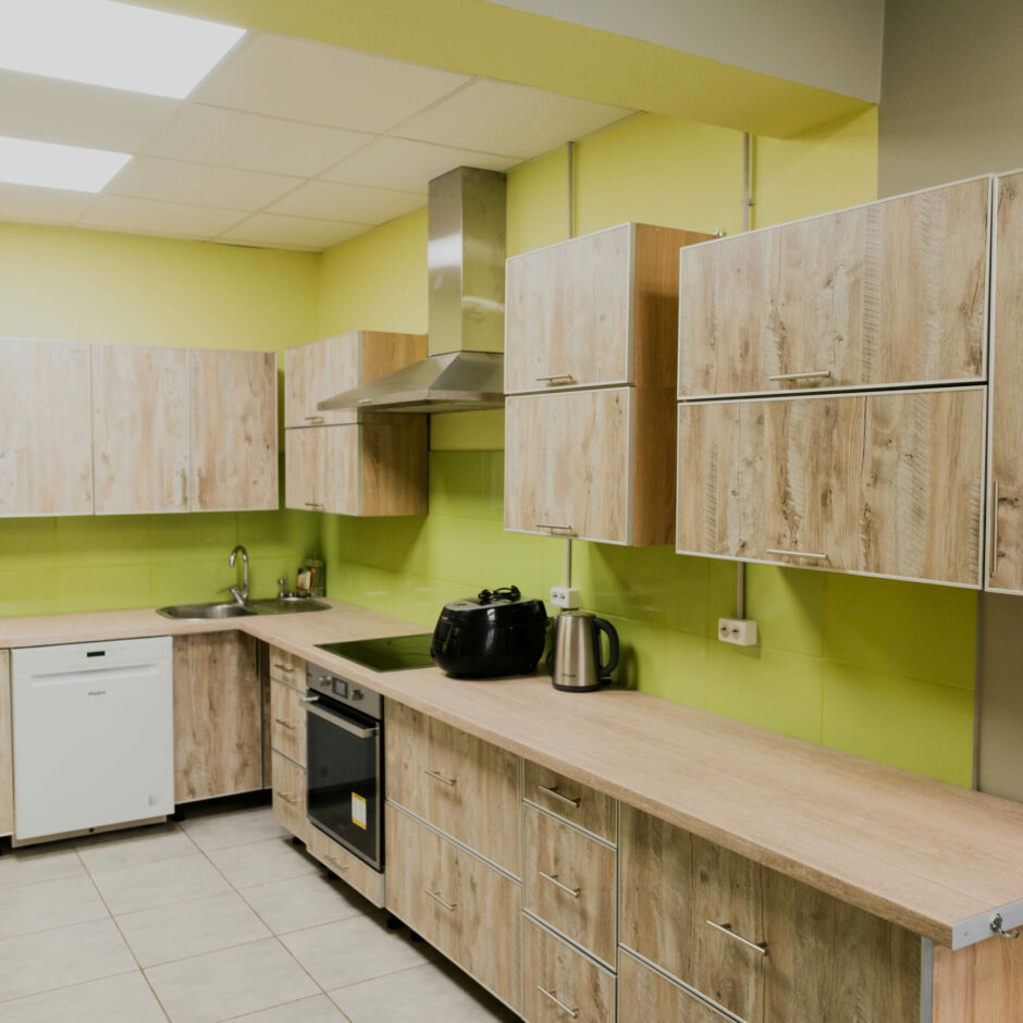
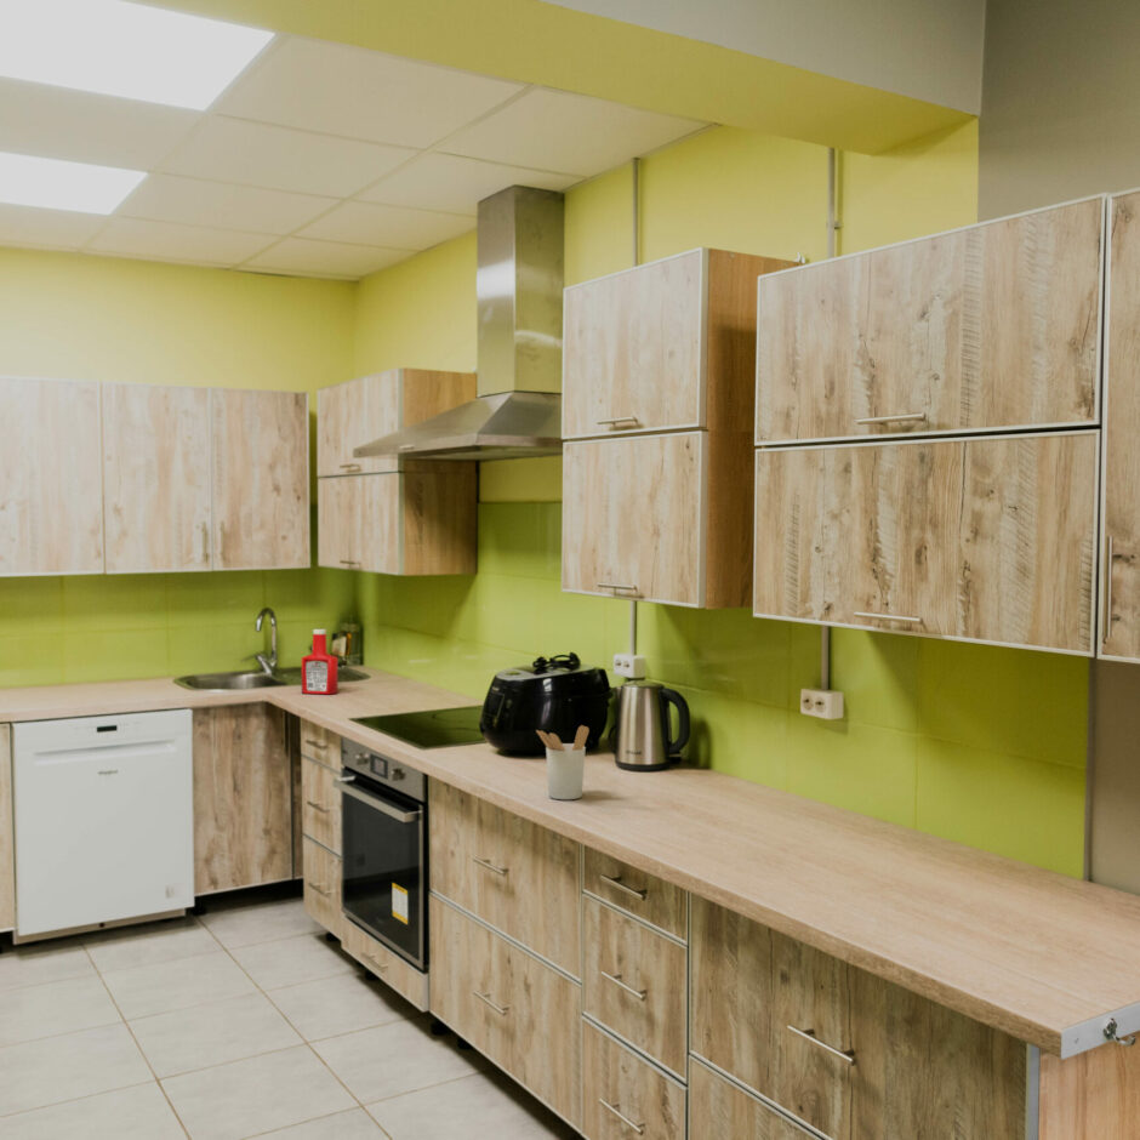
+ utensil holder [535,724,591,800]
+ soap bottle [301,628,338,695]
